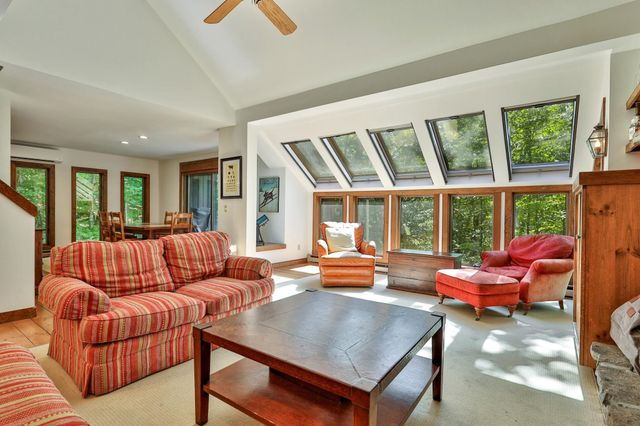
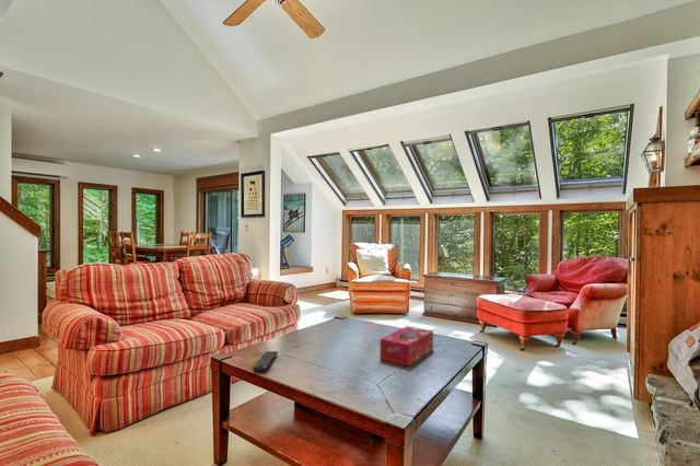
+ remote control [252,350,279,374]
+ tissue box [378,325,434,368]
